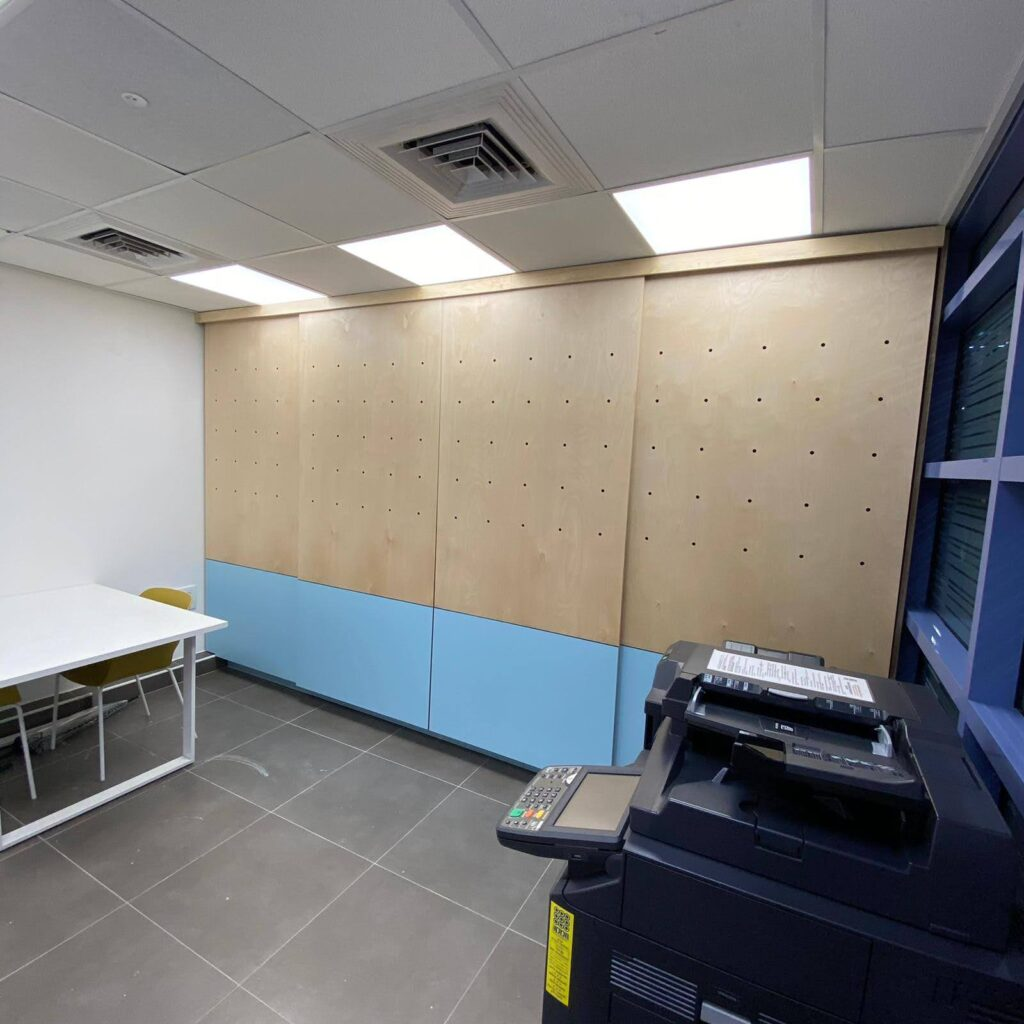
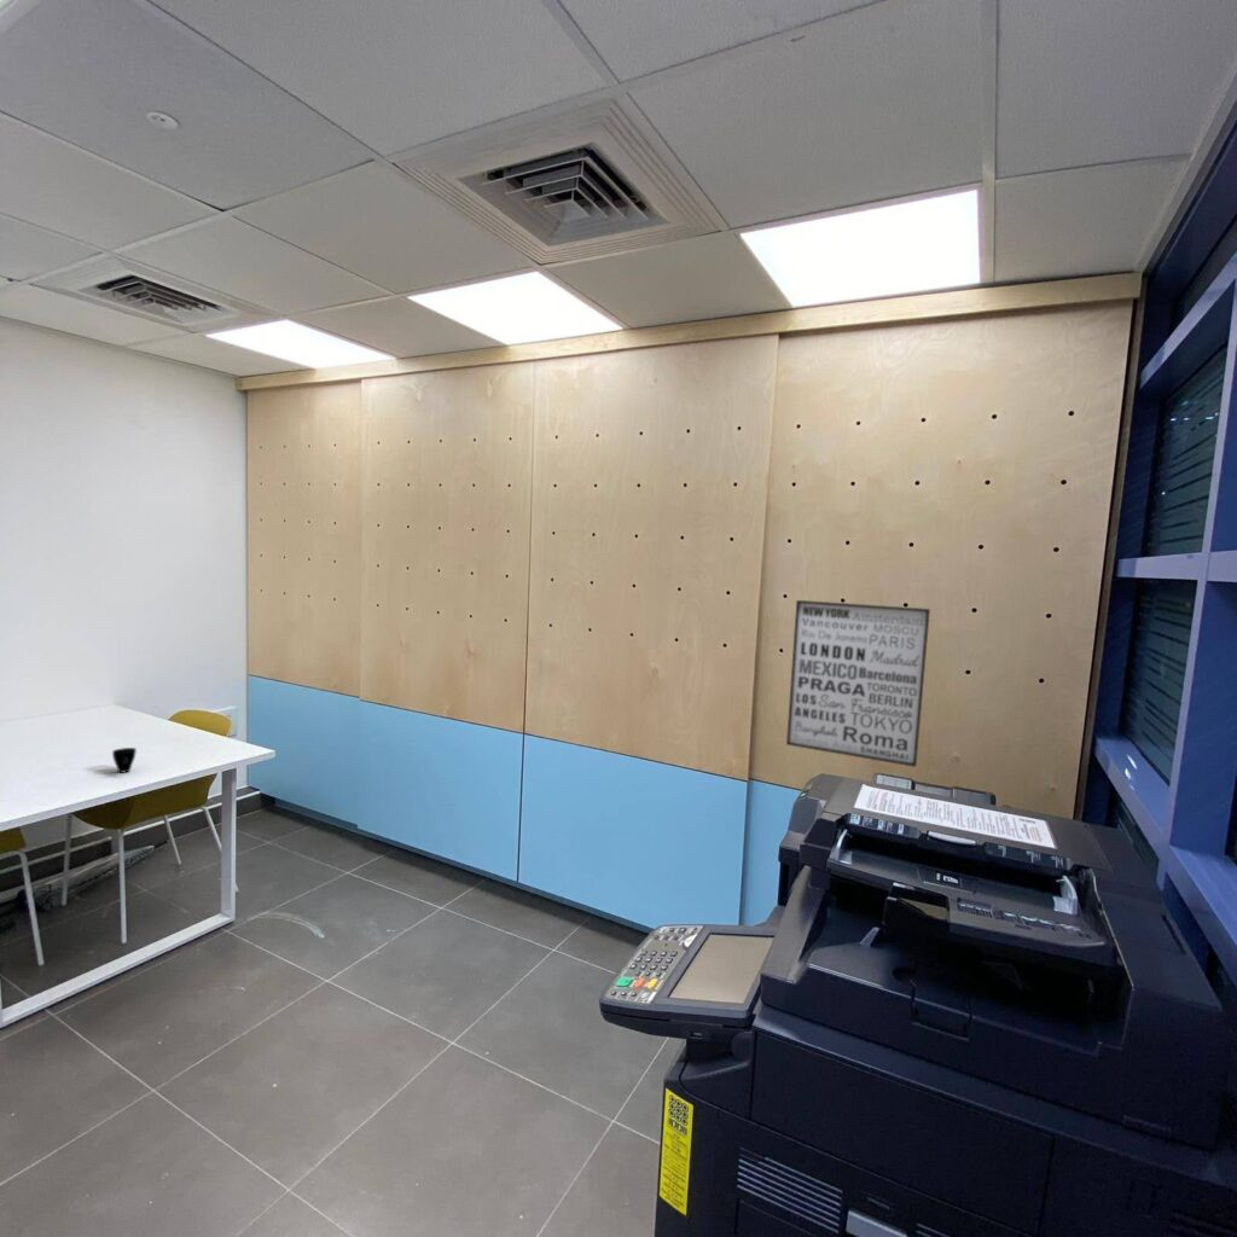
+ cup [111,747,138,774]
+ wall art [785,599,931,768]
